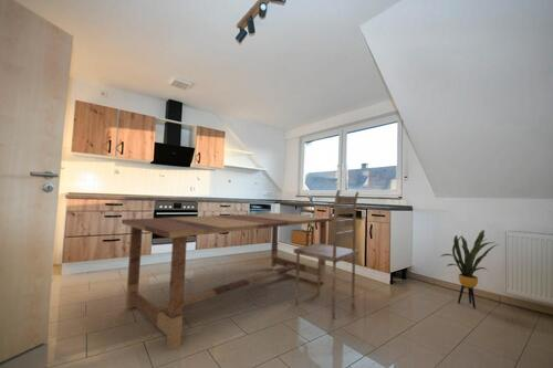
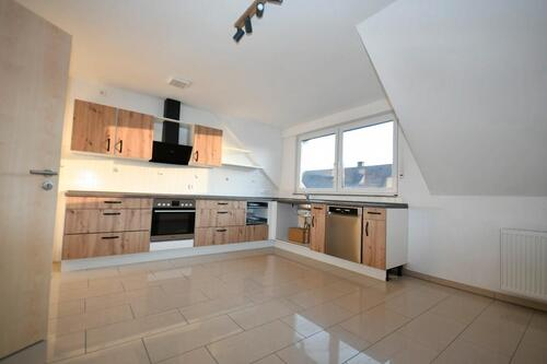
- house plant [440,229,499,309]
- kitchen table [121,189,359,351]
